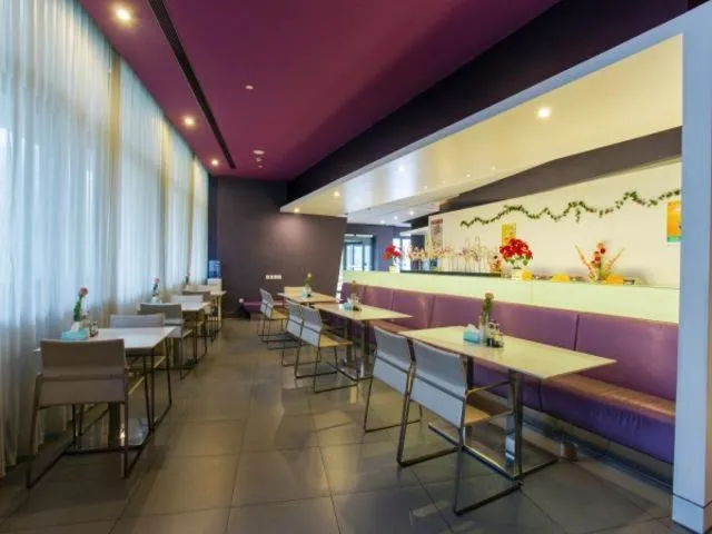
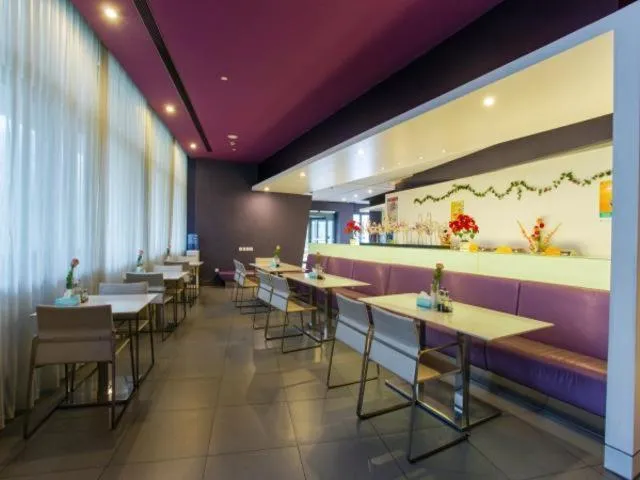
- potted plant [551,417,578,462]
